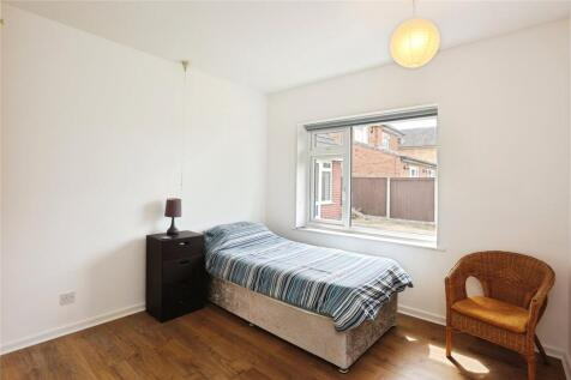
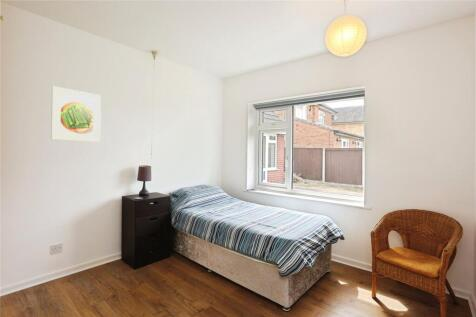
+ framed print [50,85,102,143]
